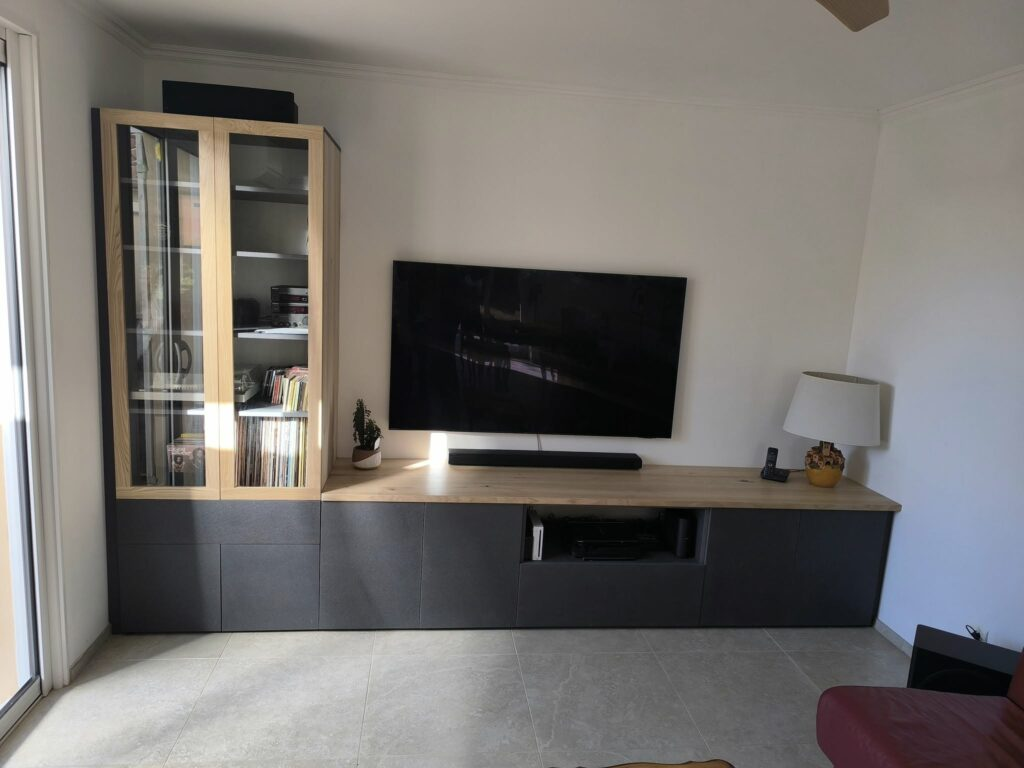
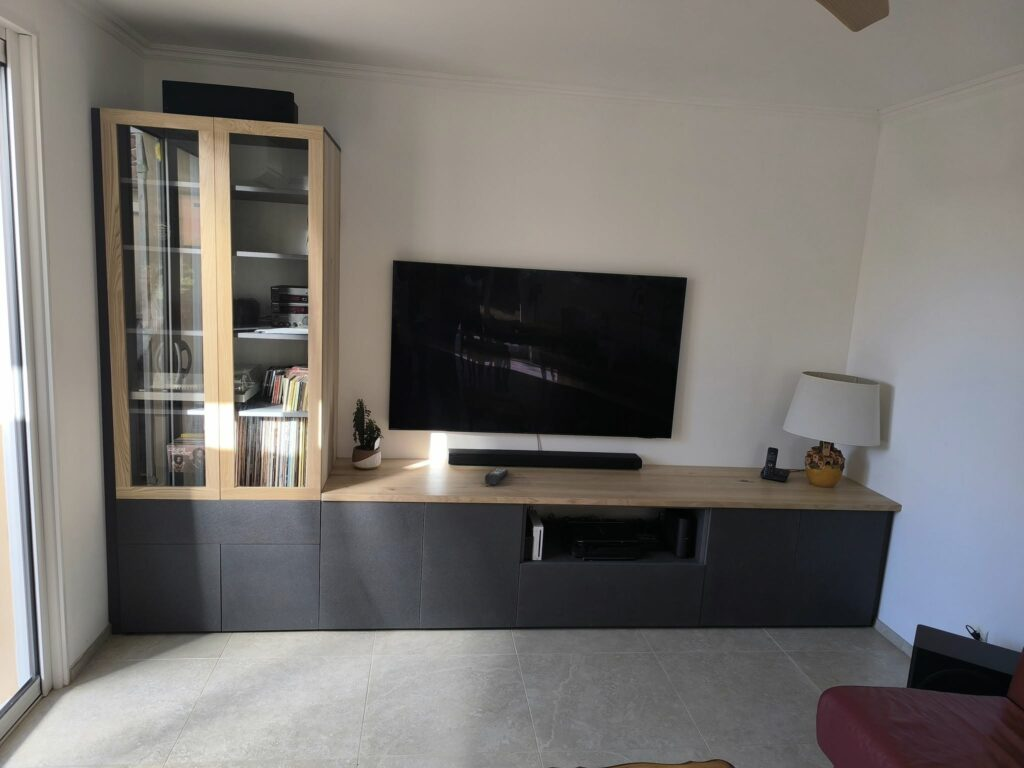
+ remote control [484,468,509,486]
